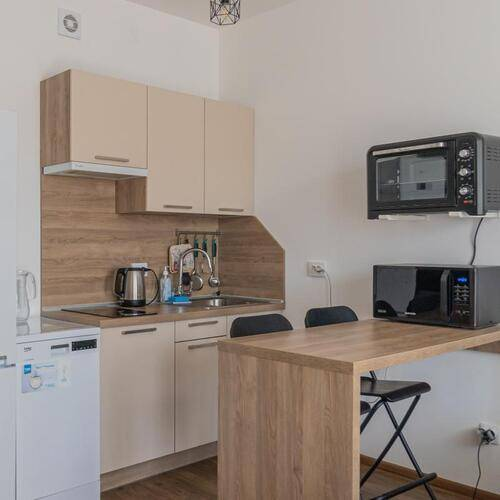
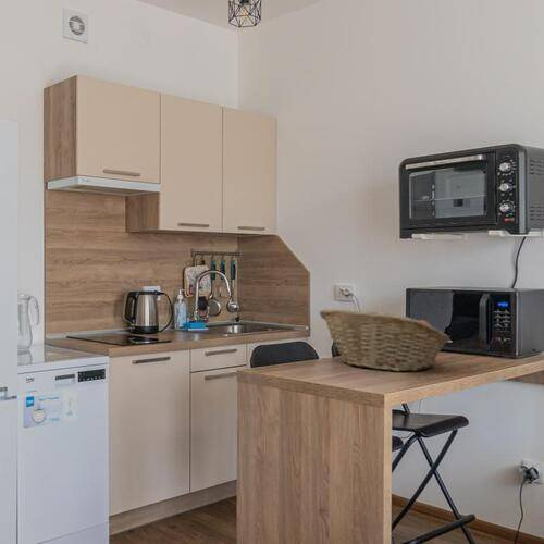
+ fruit basket [319,308,450,372]
